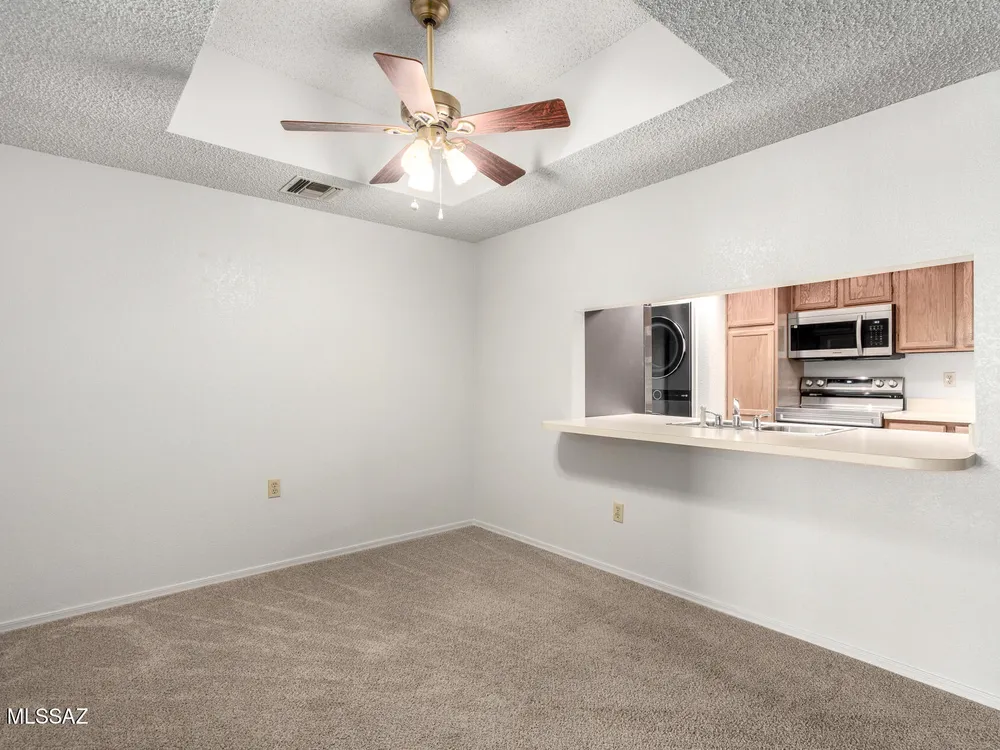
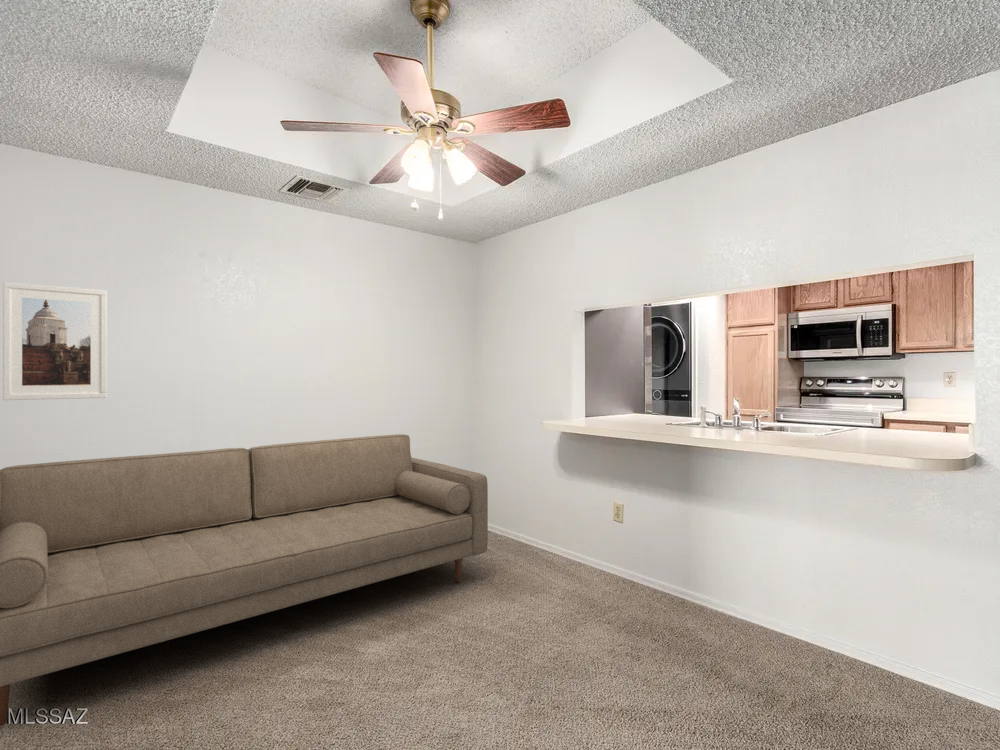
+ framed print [2,281,108,401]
+ sofa [0,433,489,727]
